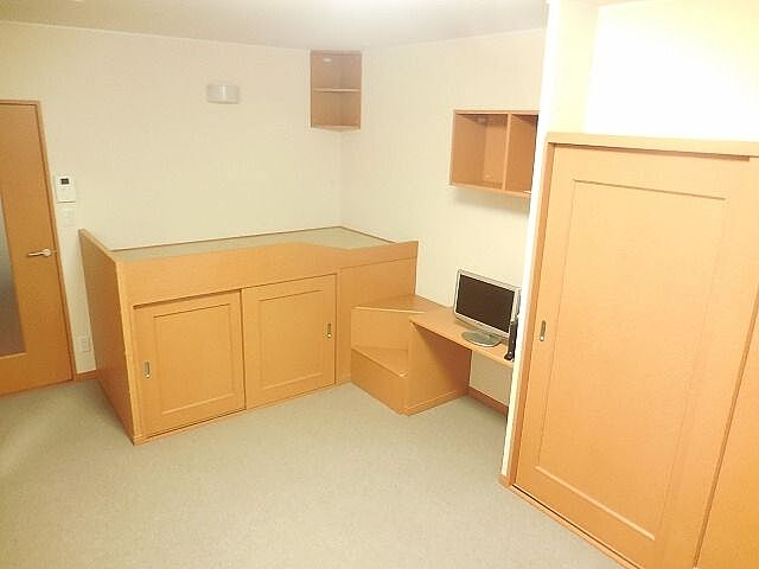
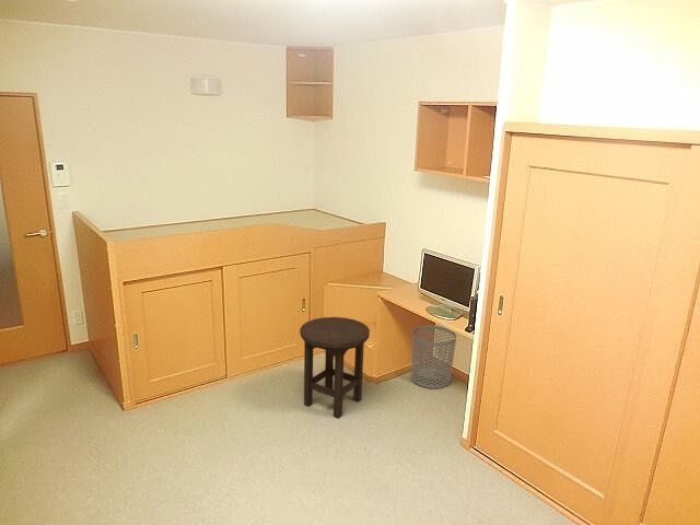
+ waste bin [410,325,457,389]
+ stool [299,316,371,419]
